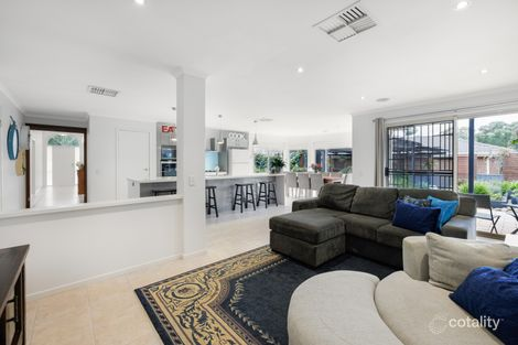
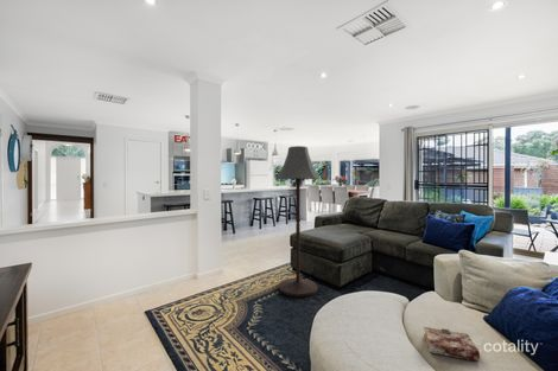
+ book [423,326,481,363]
+ floor lamp [274,145,323,298]
